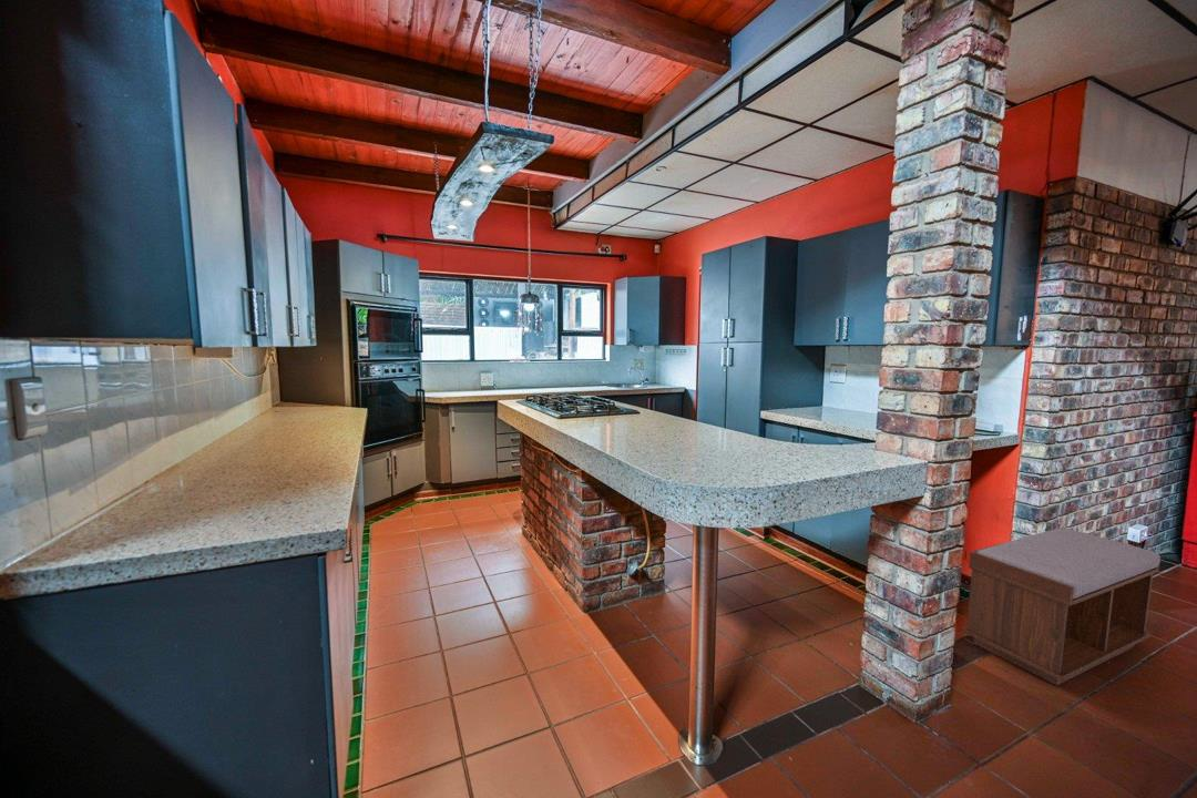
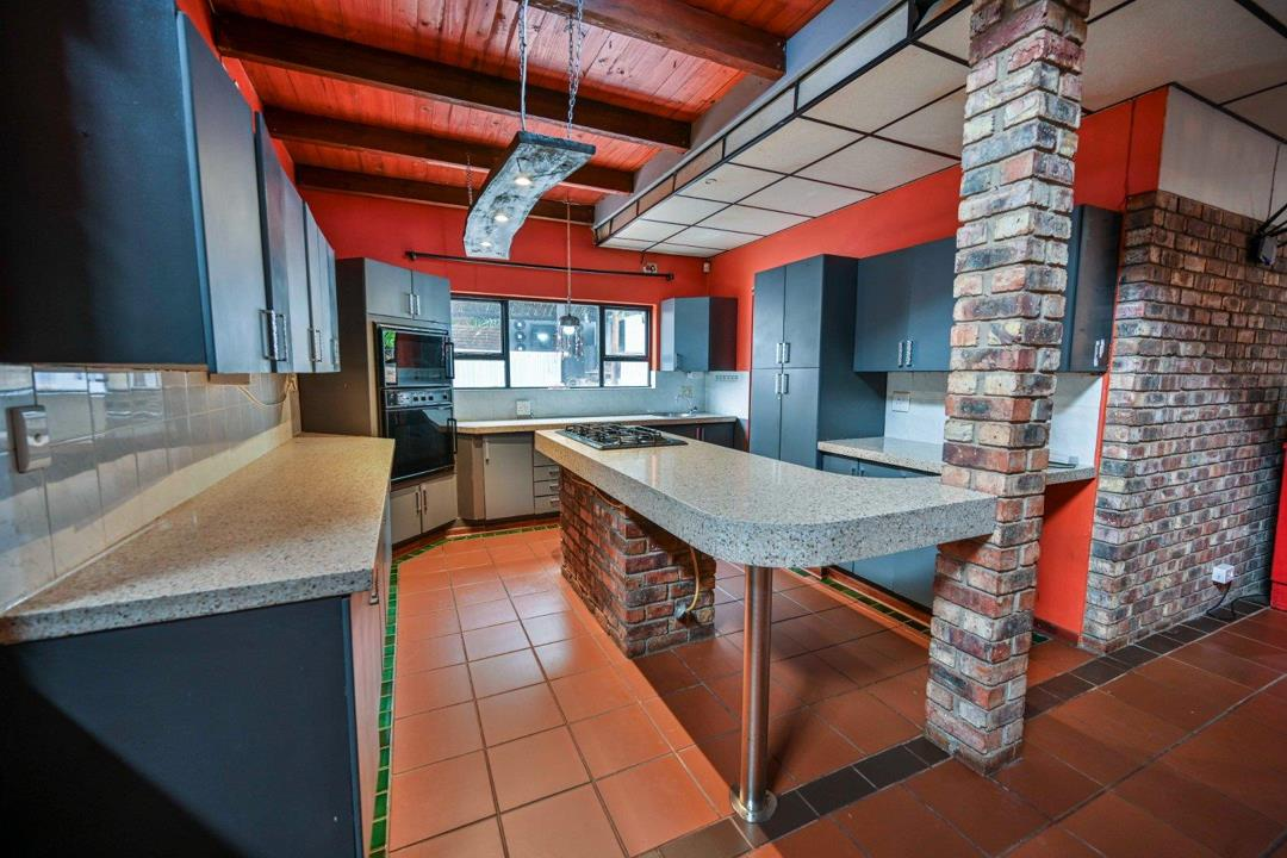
- bench [962,526,1162,686]
